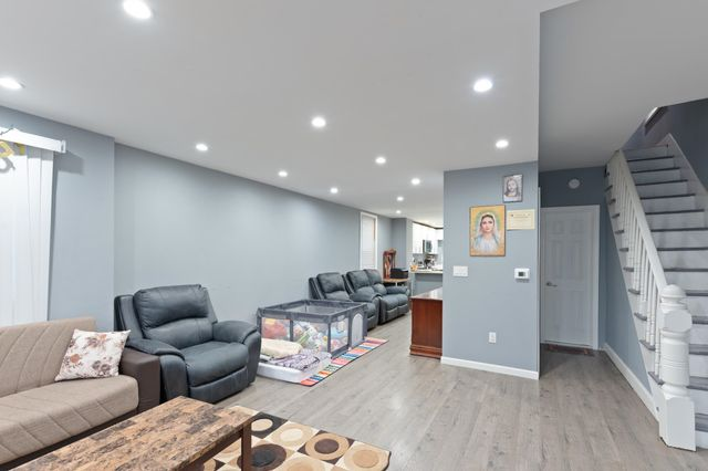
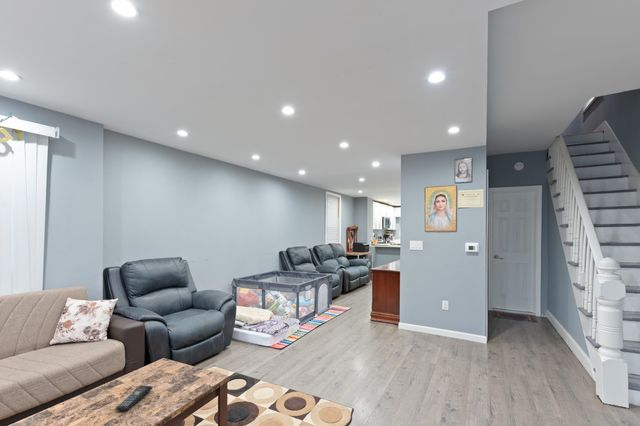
+ remote control [115,385,153,412]
